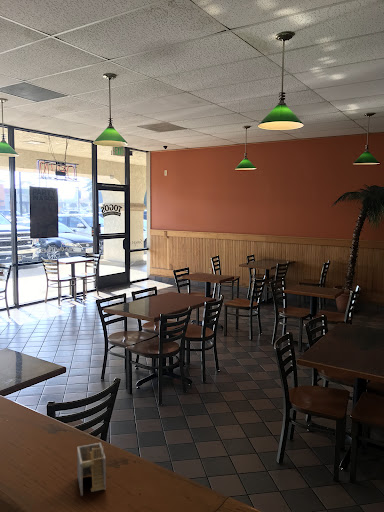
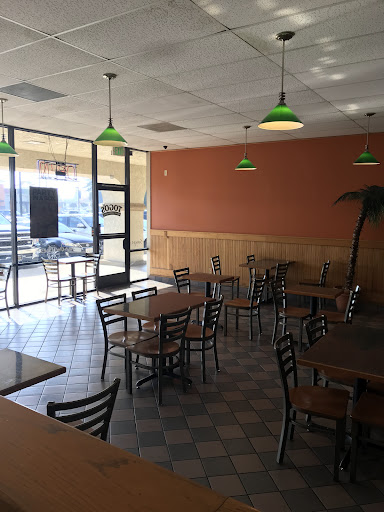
- napkin holder [76,442,107,497]
